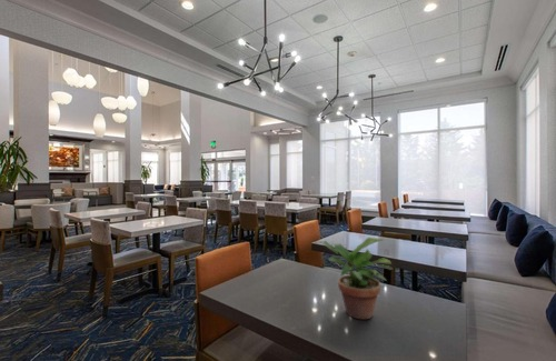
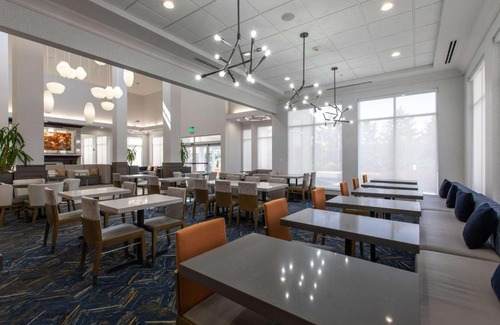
- potted plant [320,237,395,321]
